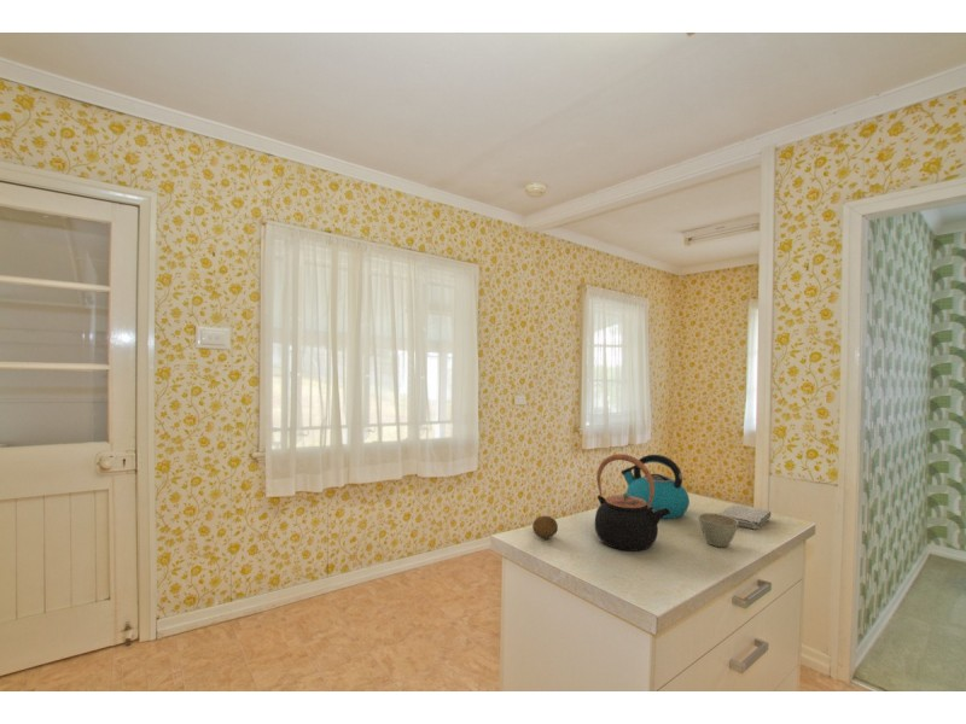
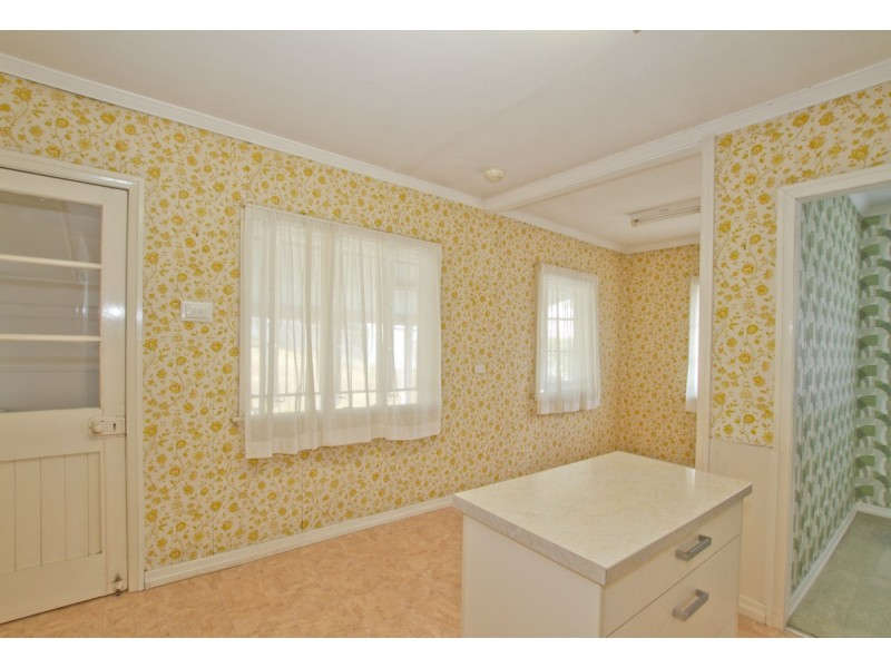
- fruit [531,514,559,539]
- washcloth [718,503,772,531]
- teapot [594,453,670,553]
- flower pot [698,512,739,548]
- kettle [619,454,691,520]
